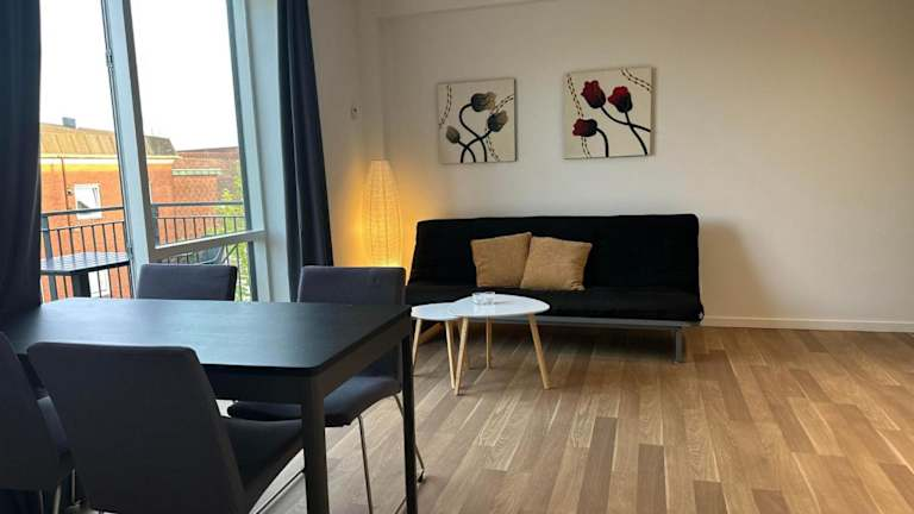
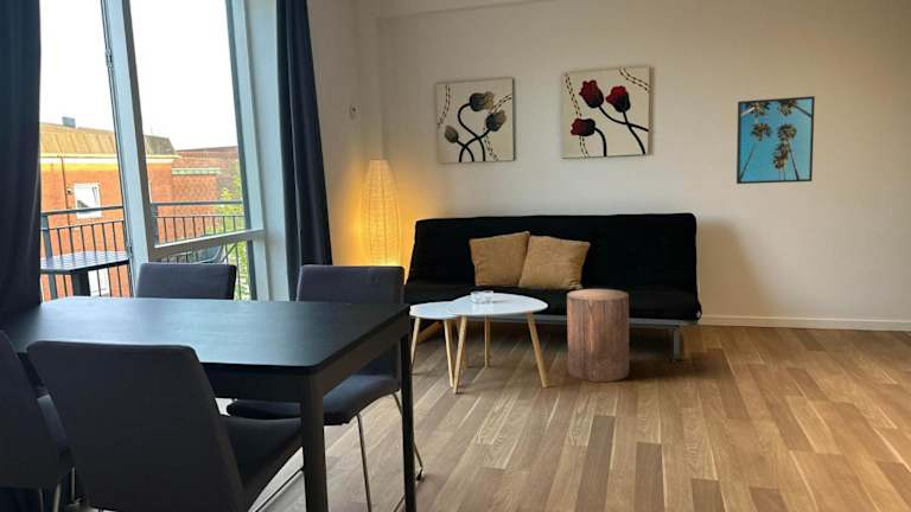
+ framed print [735,95,816,185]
+ stool [566,288,630,383]
